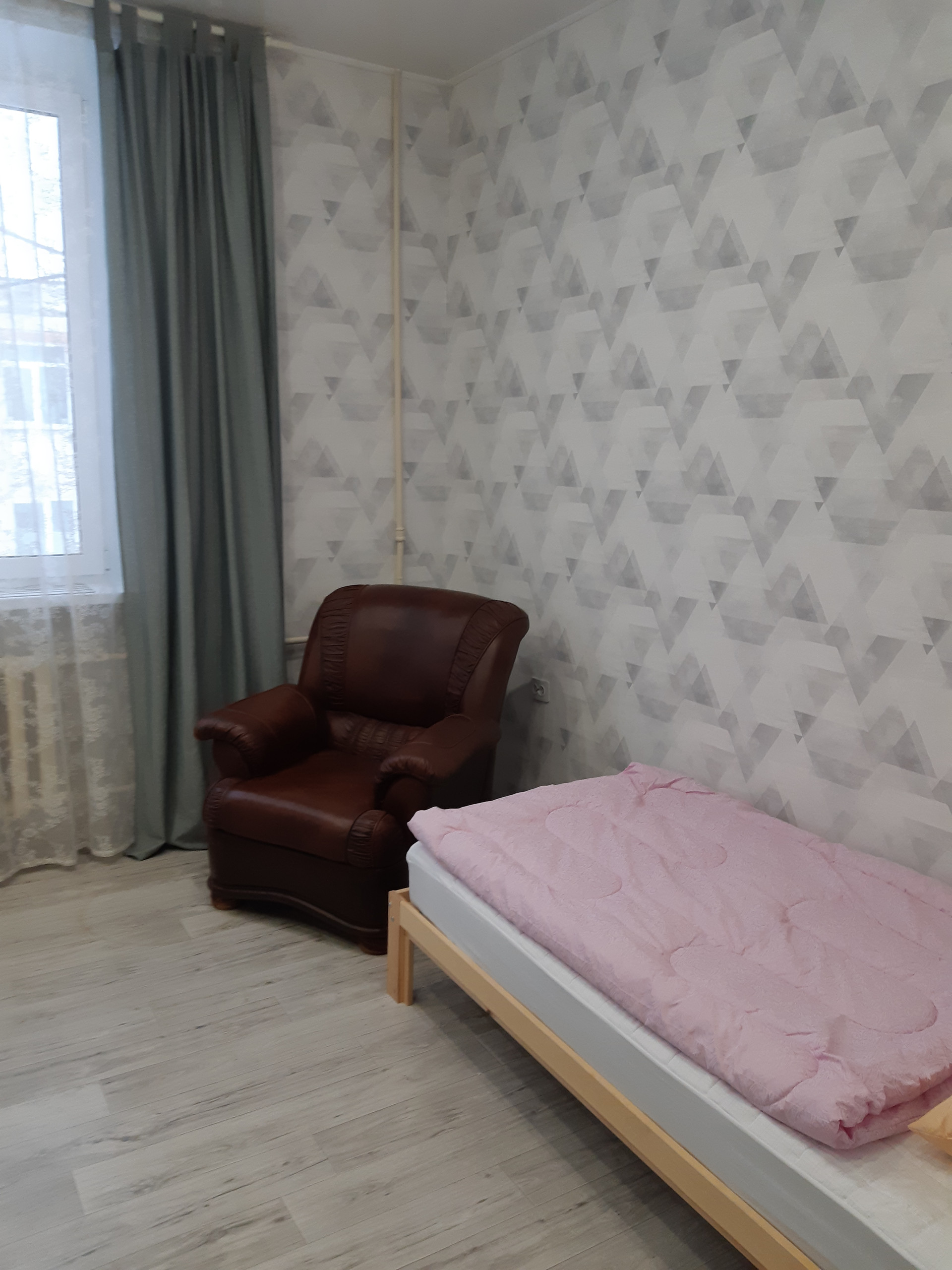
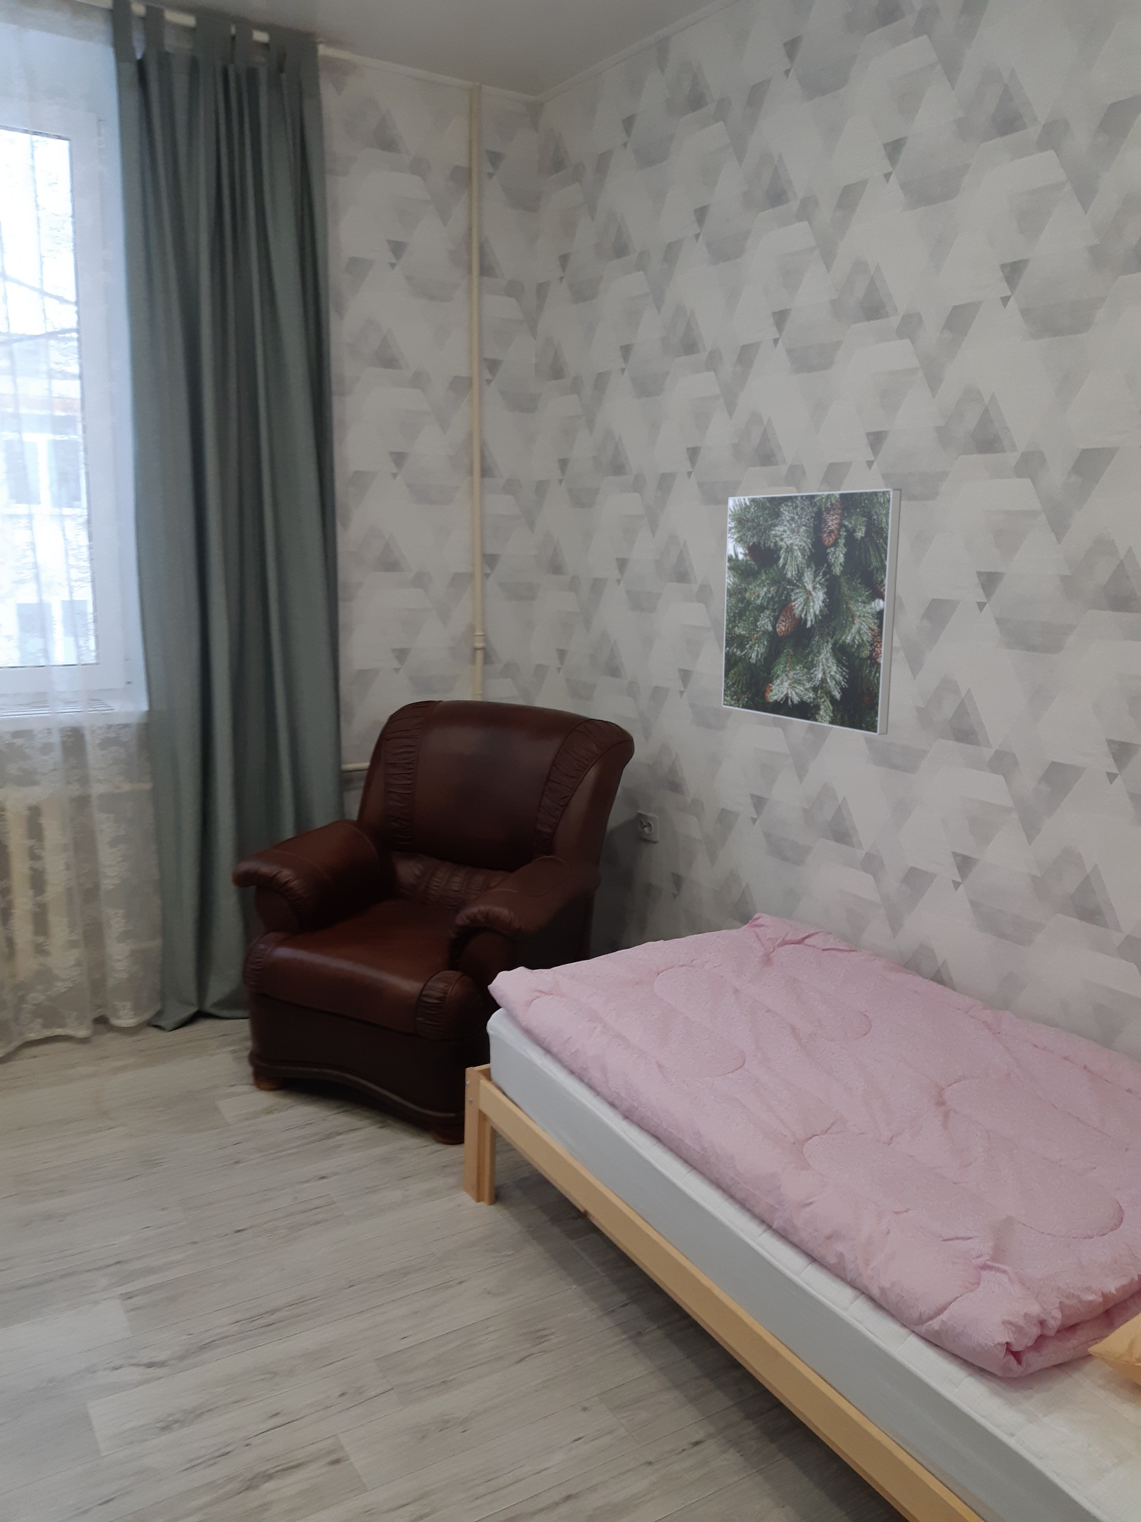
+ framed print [722,488,902,736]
